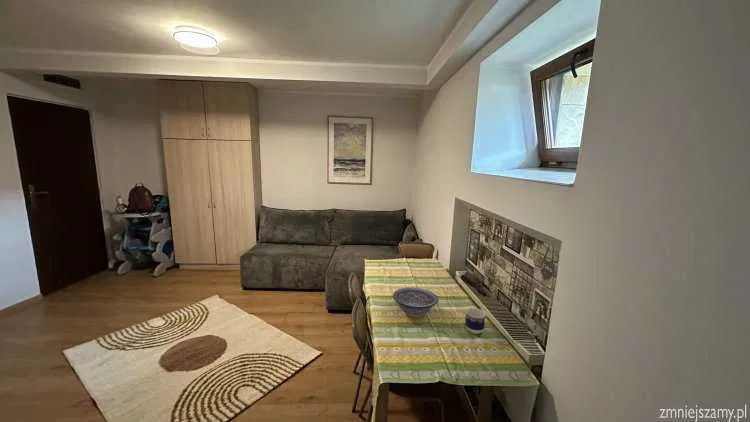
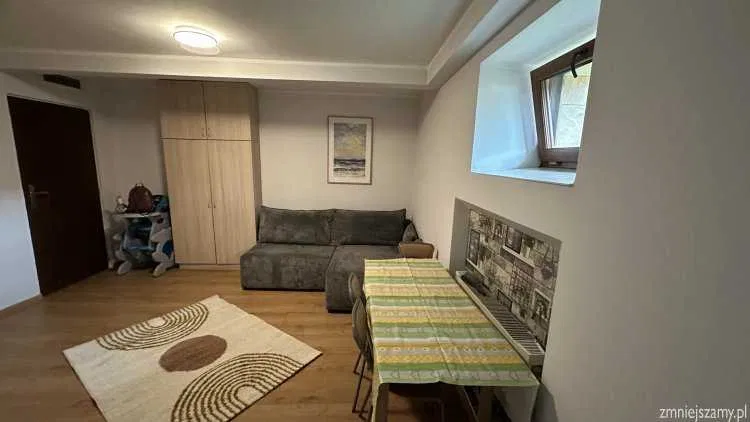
- cup [464,307,487,335]
- decorative bowl [392,286,439,318]
